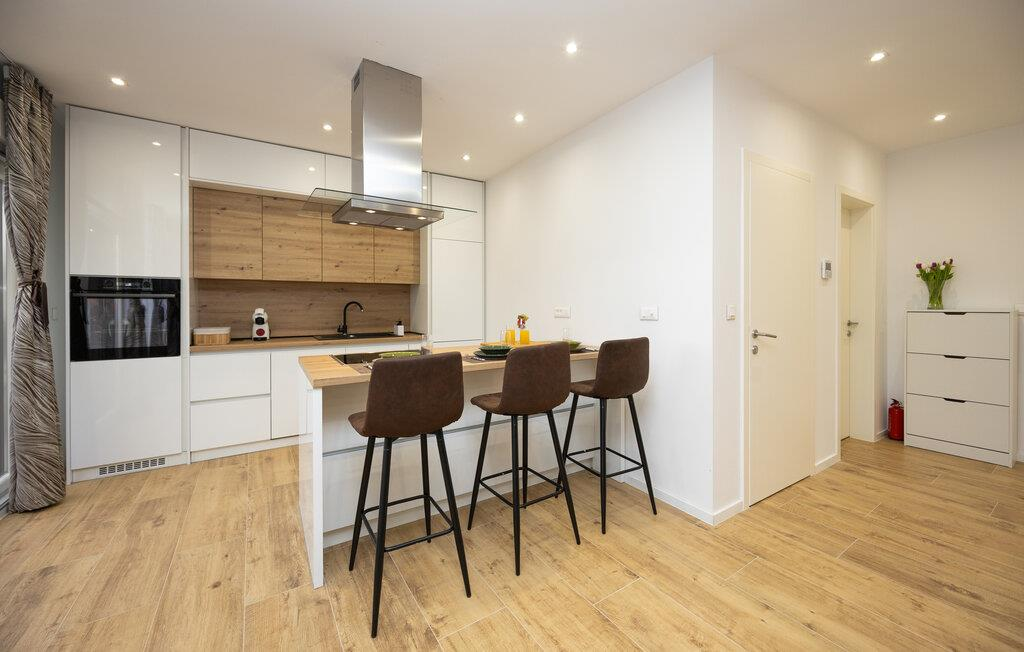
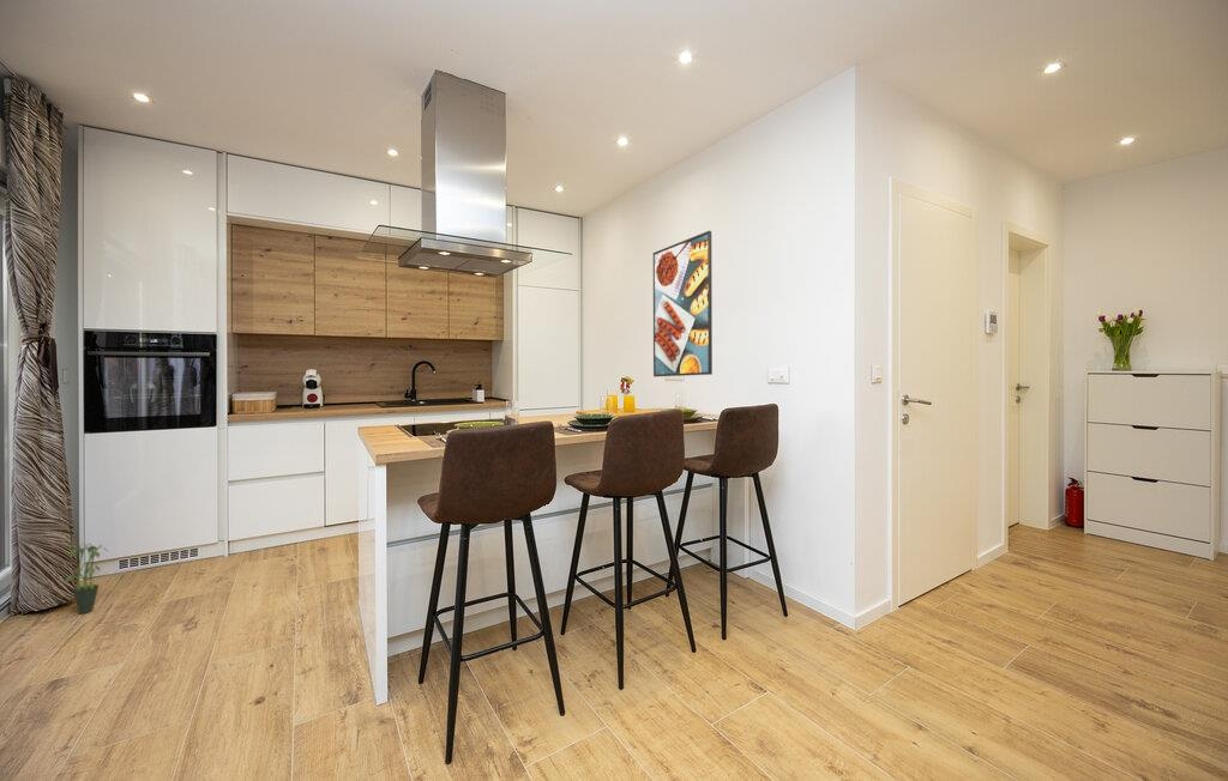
+ potted plant [65,541,110,614]
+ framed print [652,230,714,377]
